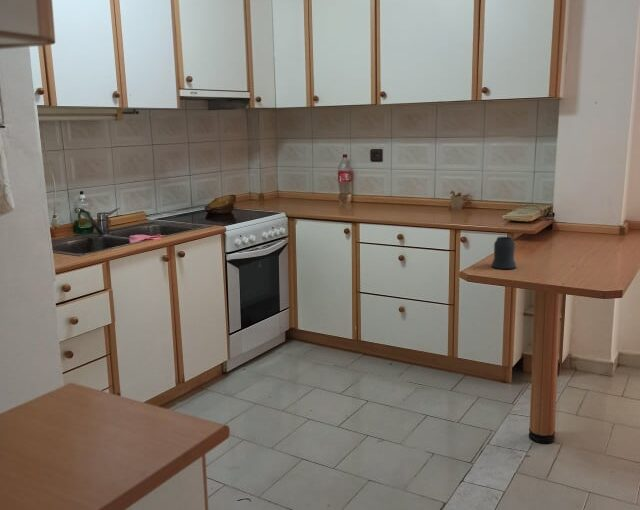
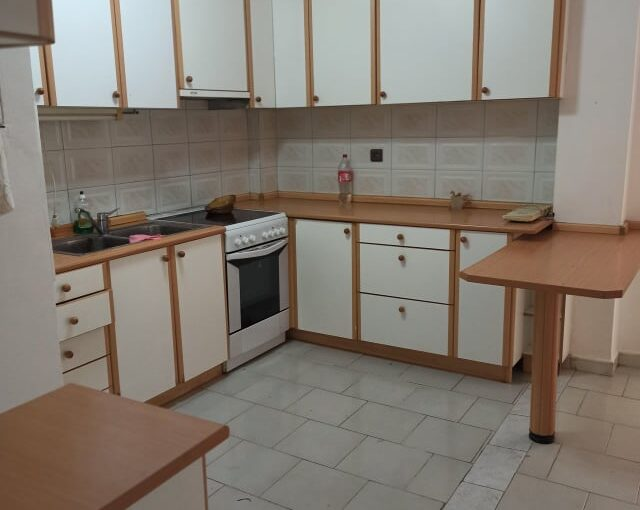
- mug [491,236,517,270]
